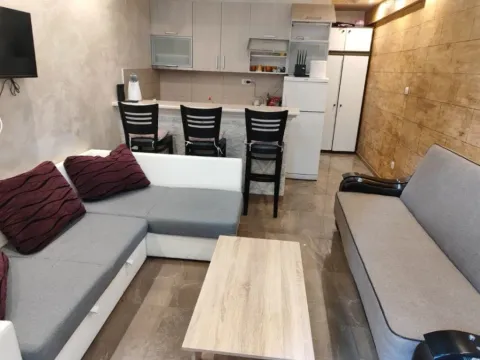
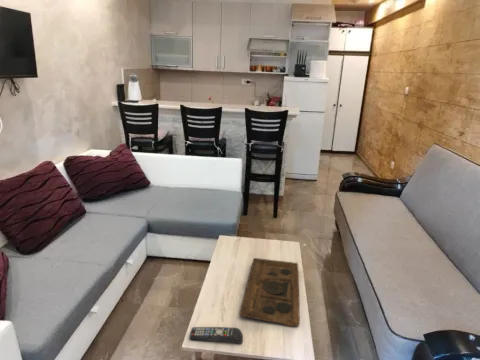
+ remote control [189,326,244,345]
+ decorative tray [239,257,301,327]
